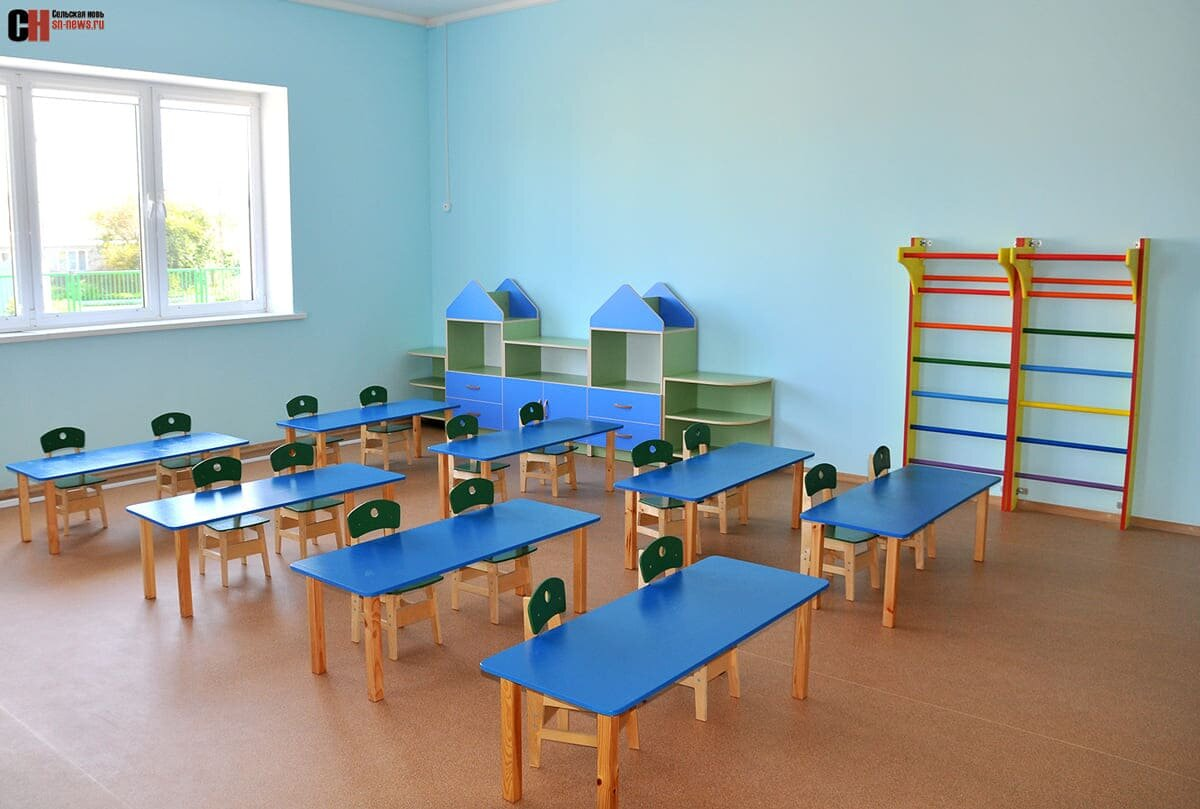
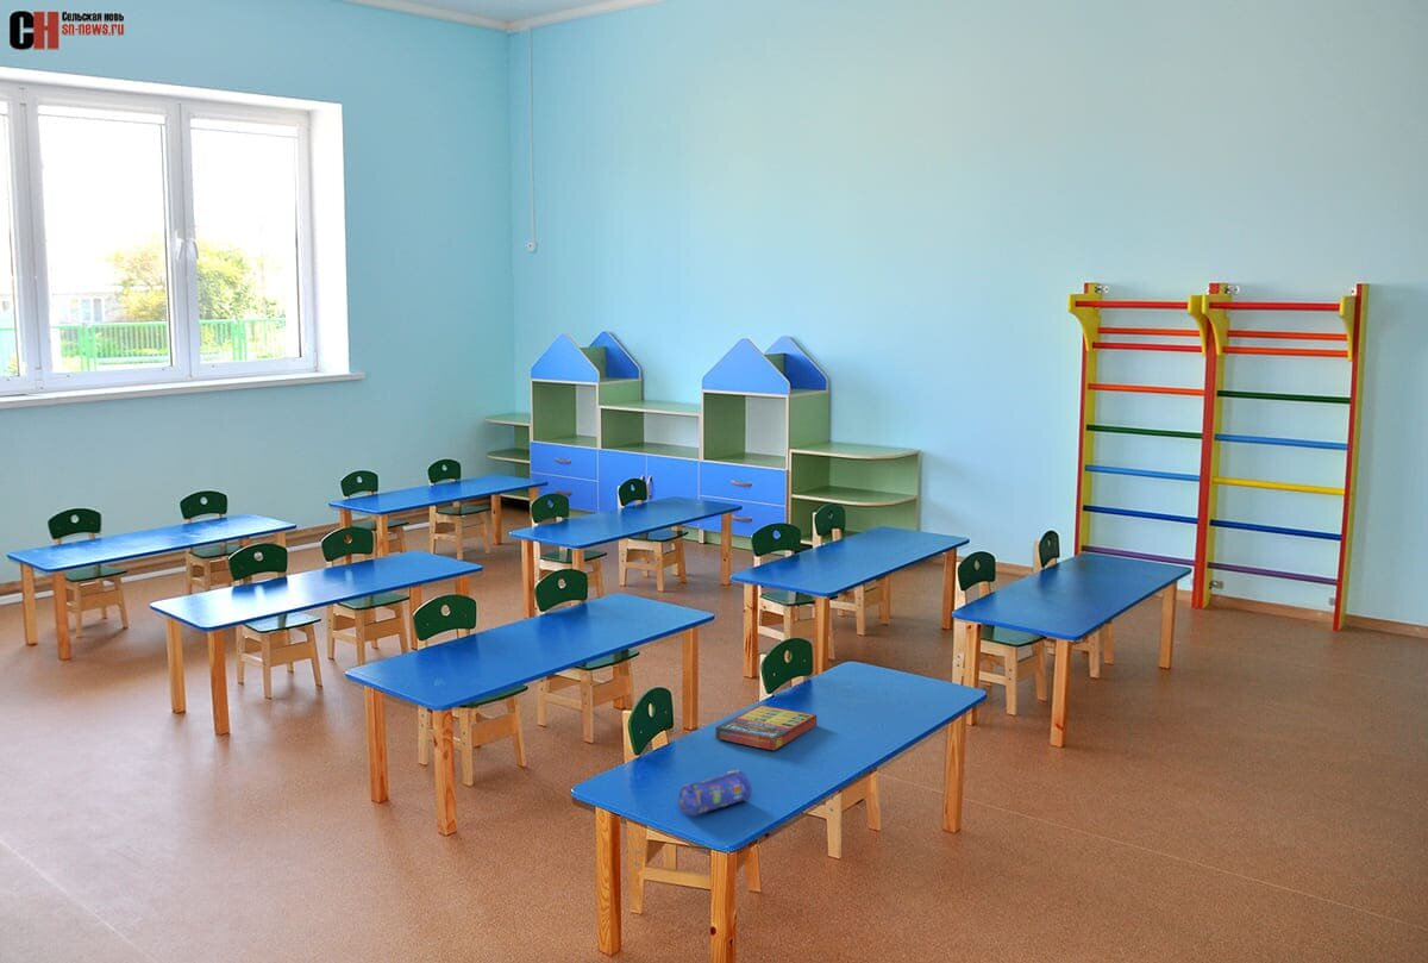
+ pencil case [677,768,752,817]
+ game compilation box [714,704,818,751]
